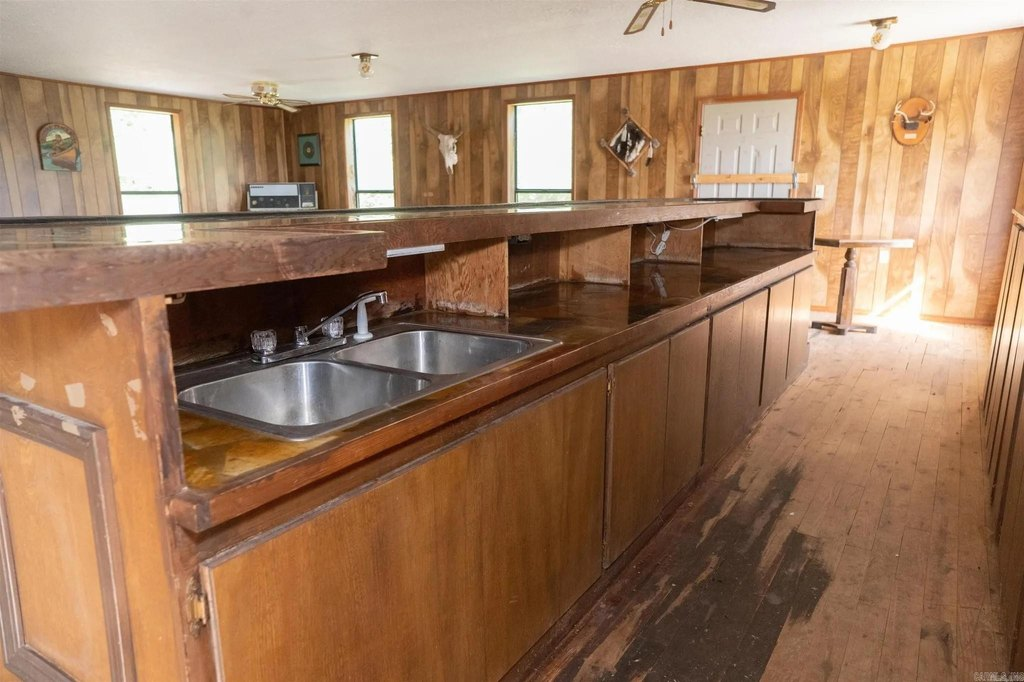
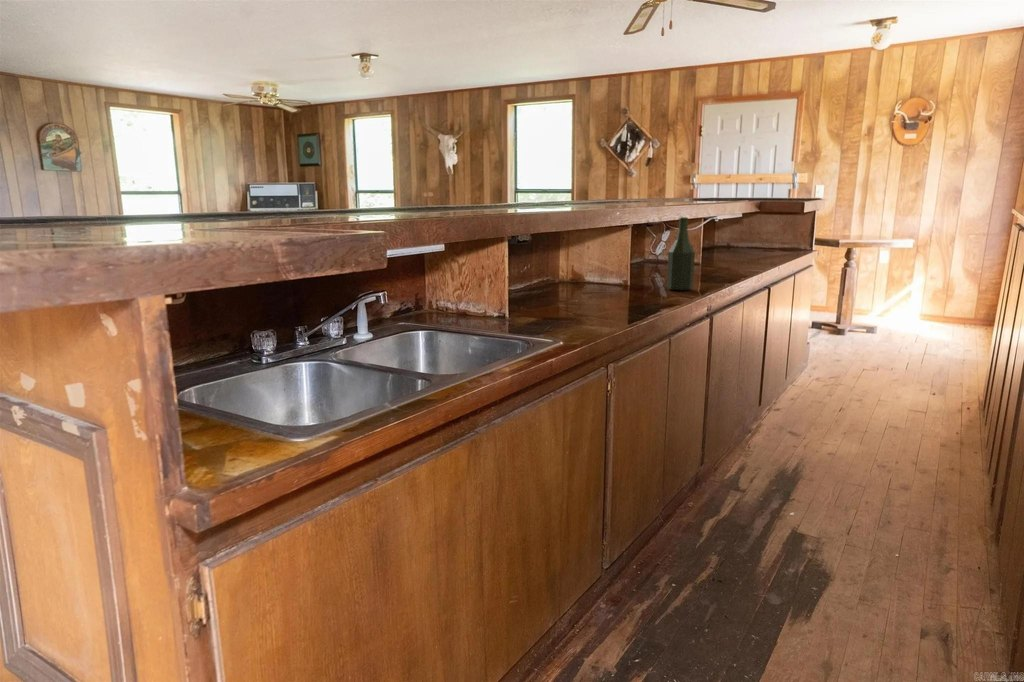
+ bottle [666,216,696,292]
